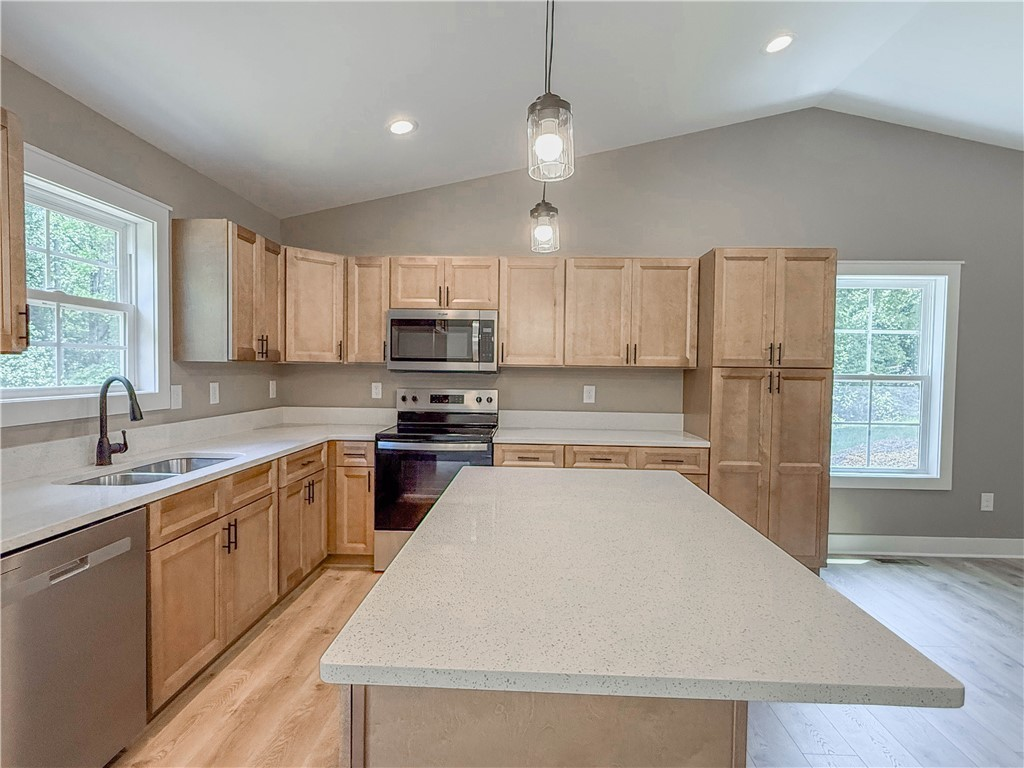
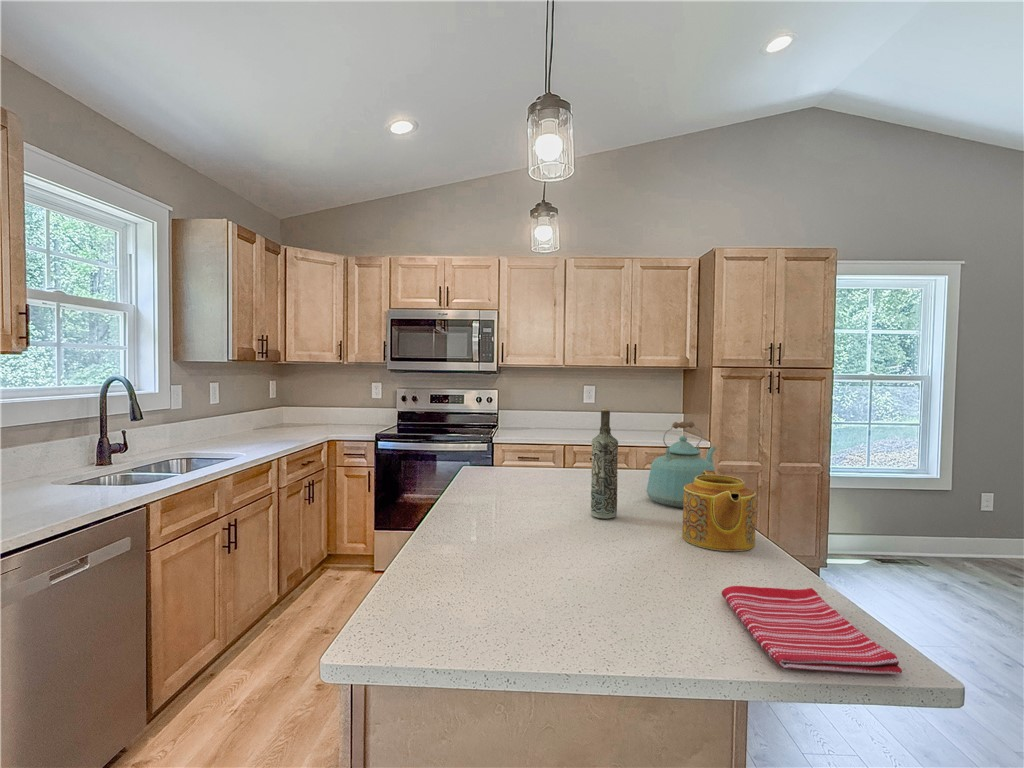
+ kettle [646,420,717,509]
+ teapot [681,471,757,552]
+ dish towel [721,585,903,676]
+ bottle [590,408,619,519]
